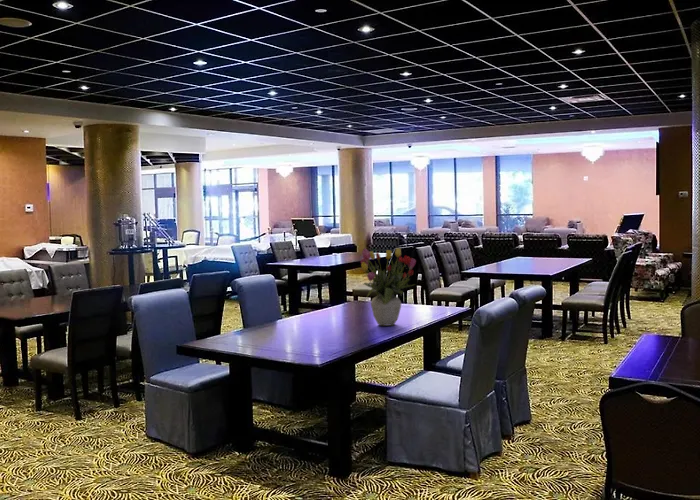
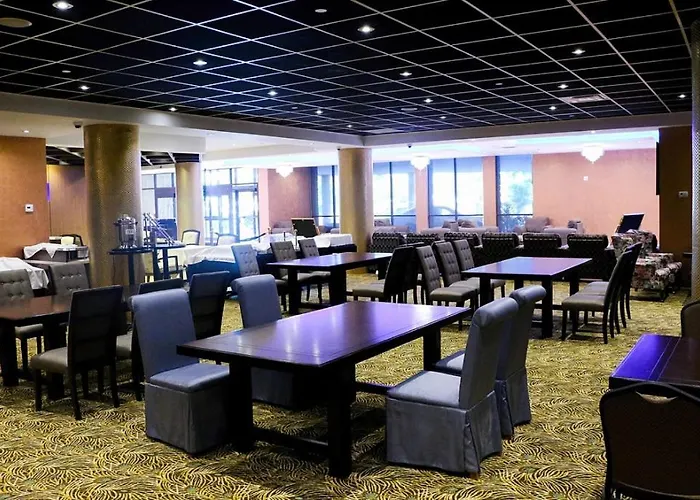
- flower arrangement [359,247,417,327]
